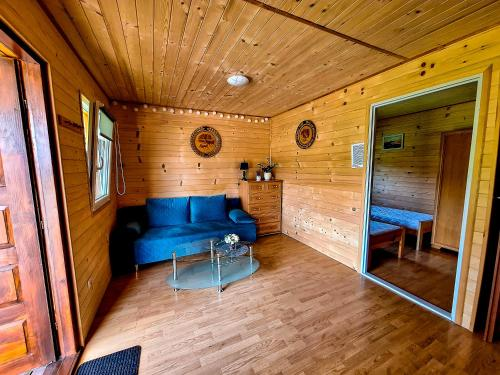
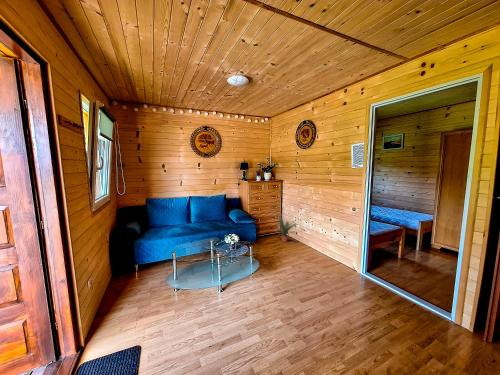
+ potted plant [273,214,298,243]
